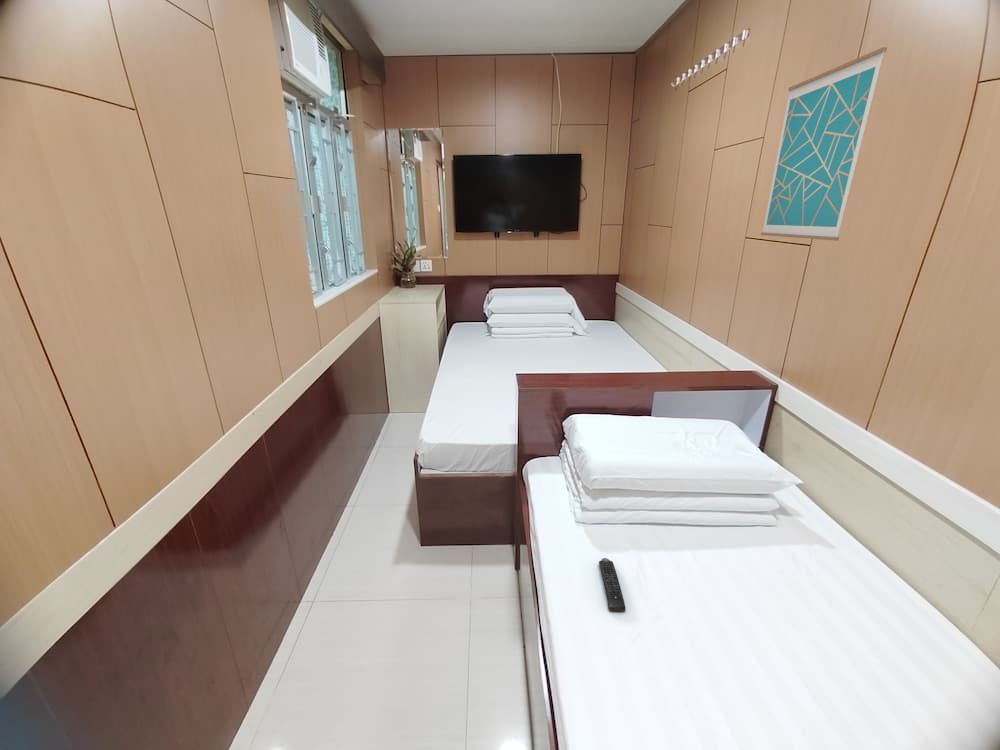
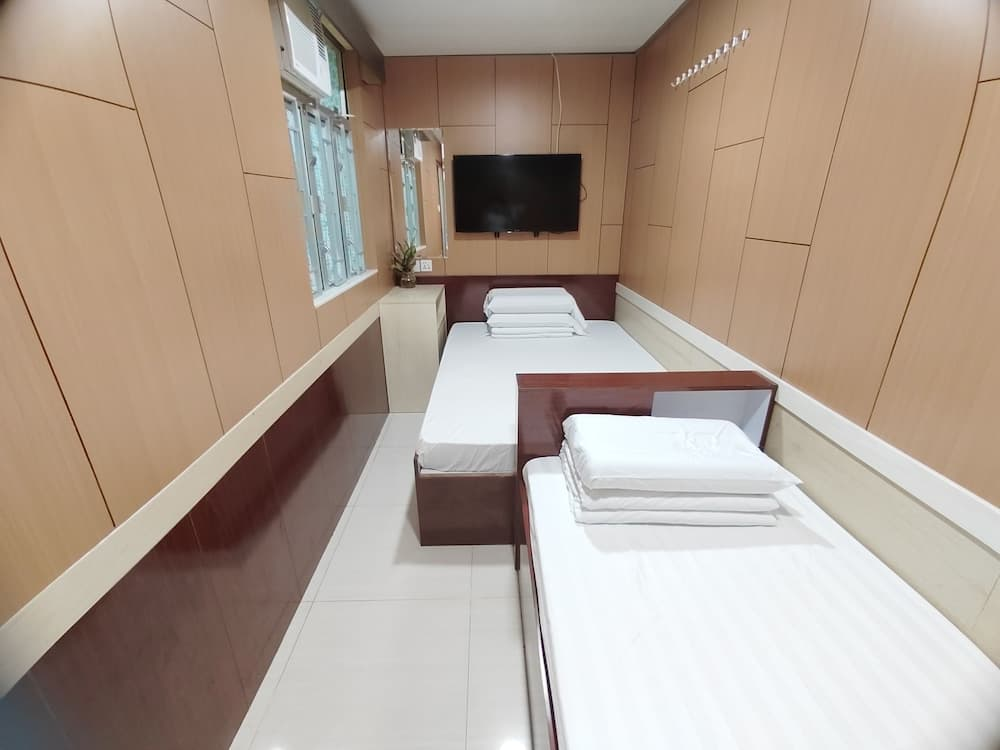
- wall art [760,46,888,241]
- remote control [598,557,627,612]
